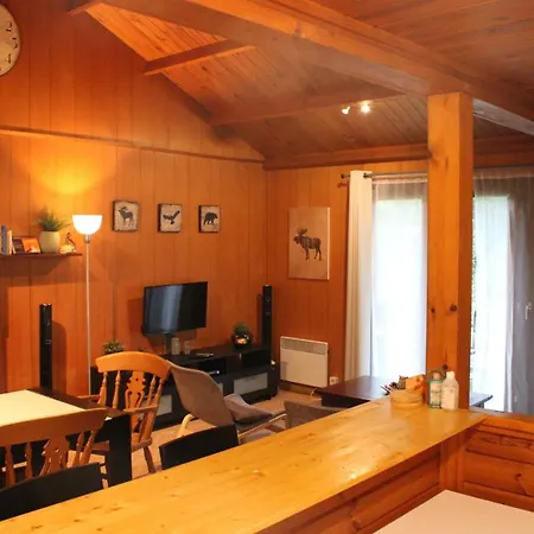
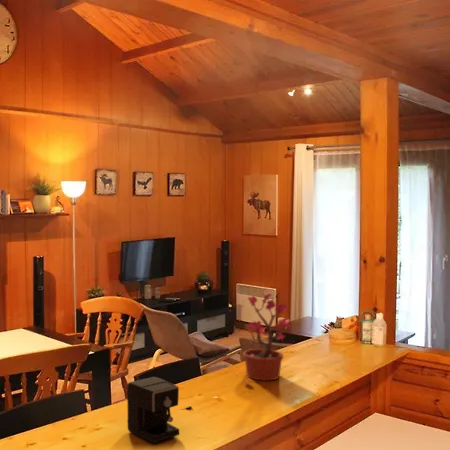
+ coffee maker [126,376,193,444]
+ potted plant [242,292,292,384]
